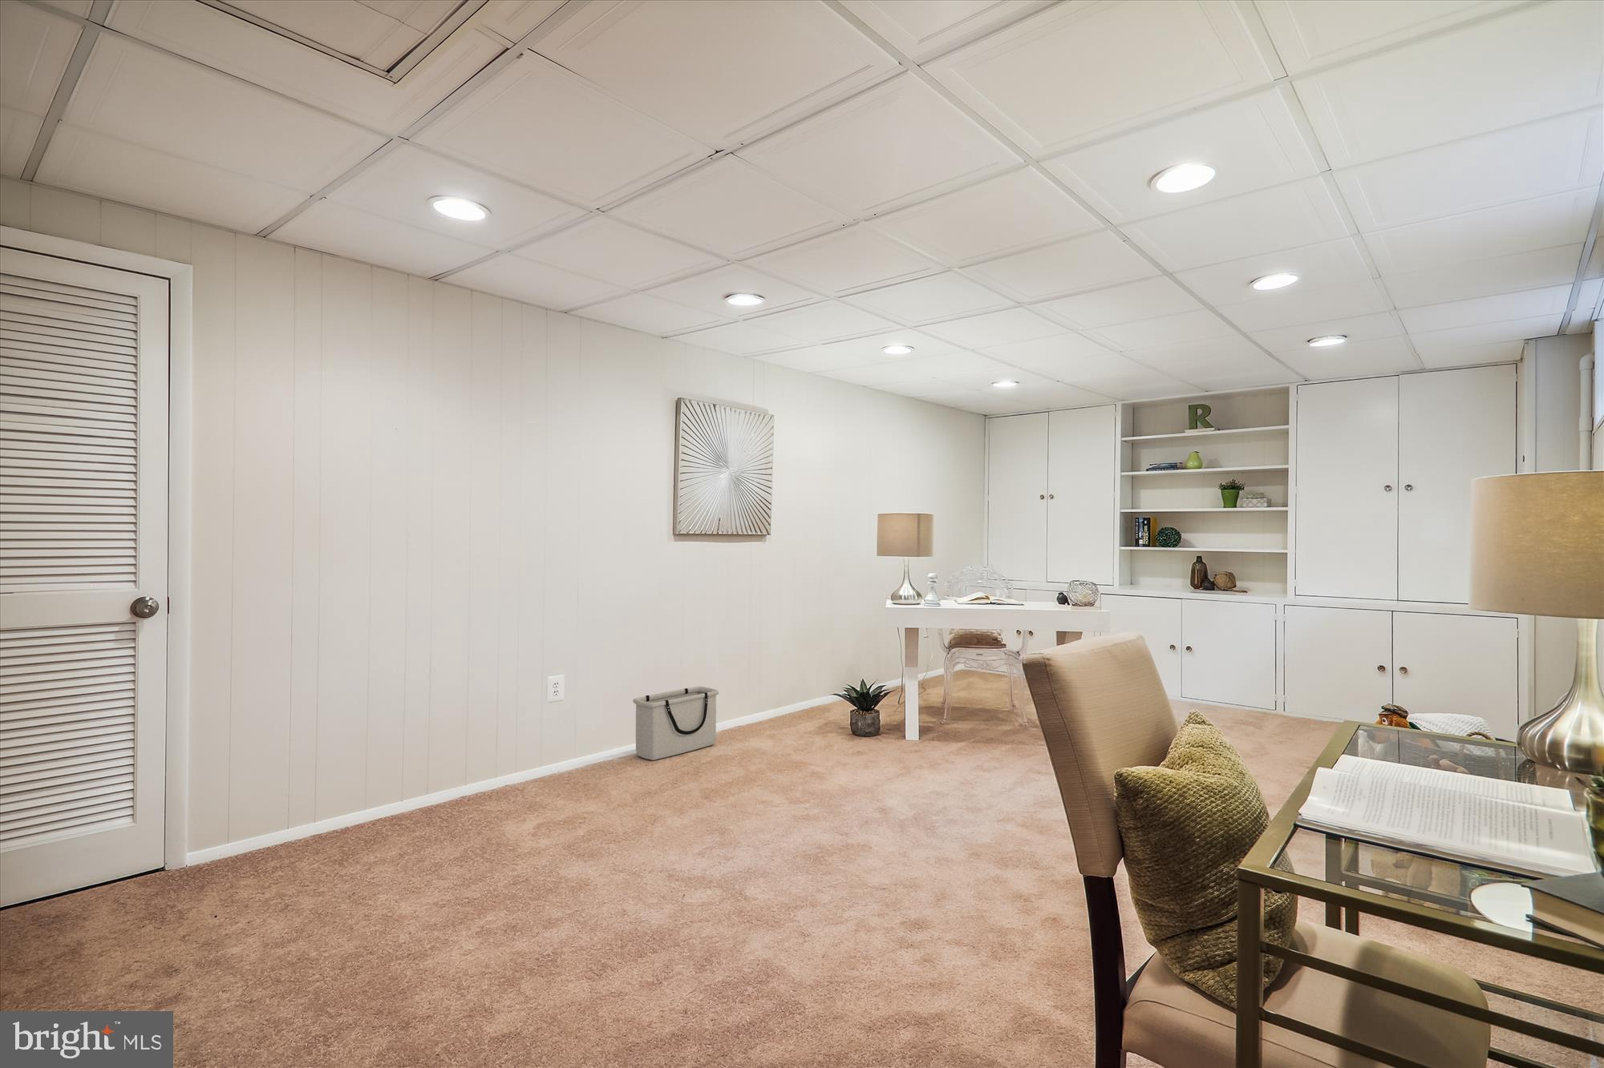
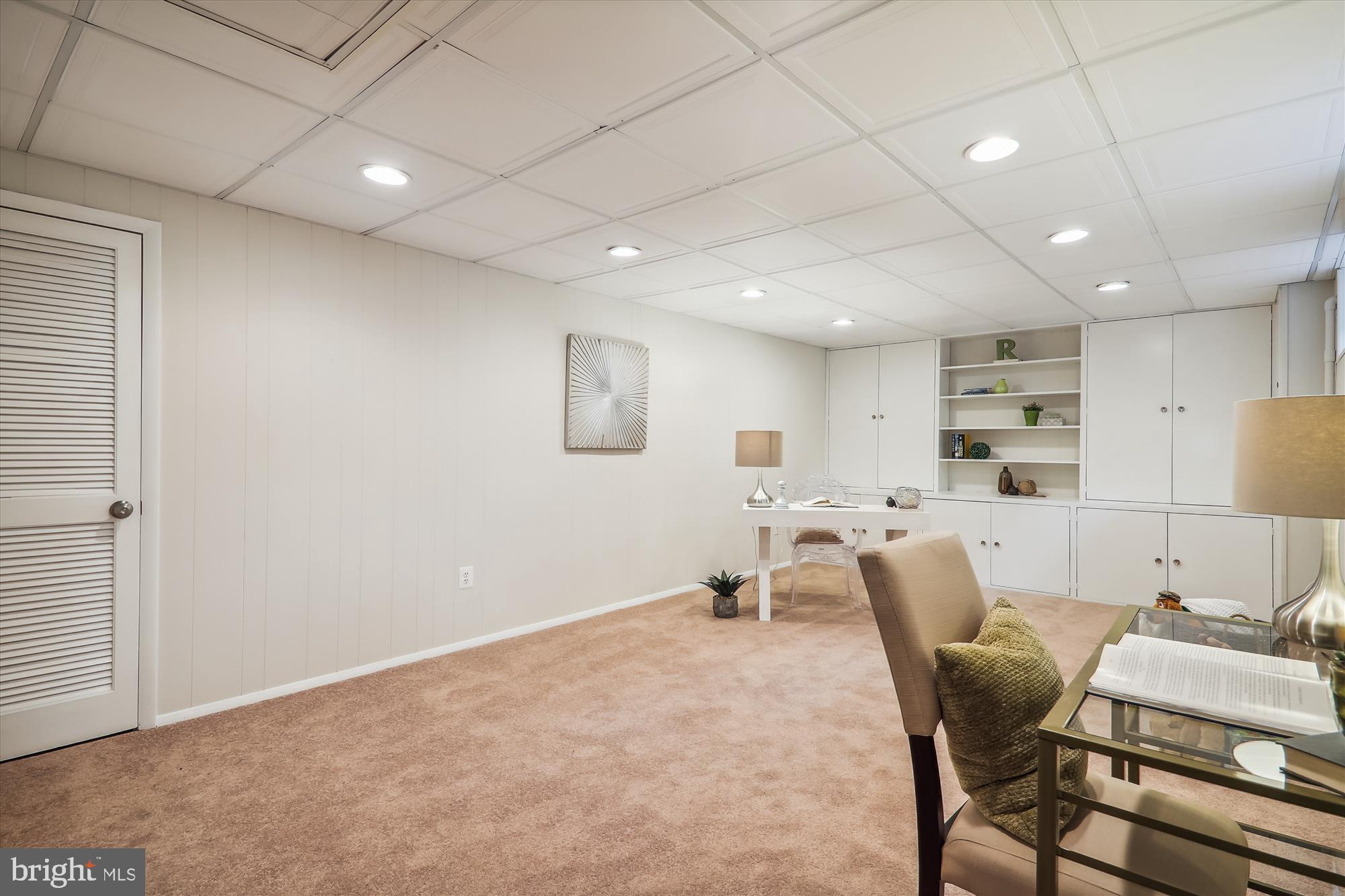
- storage bin [632,685,719,762]
